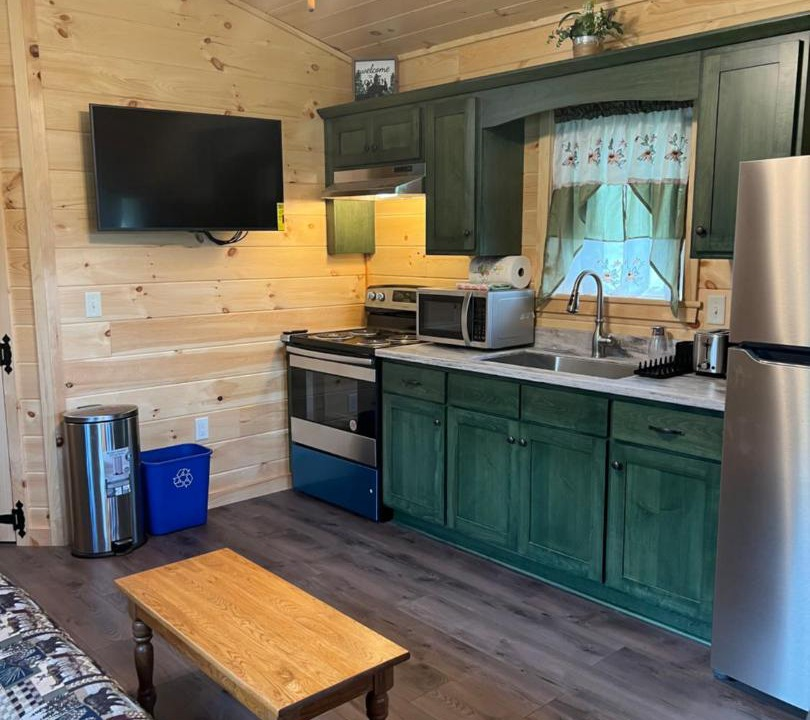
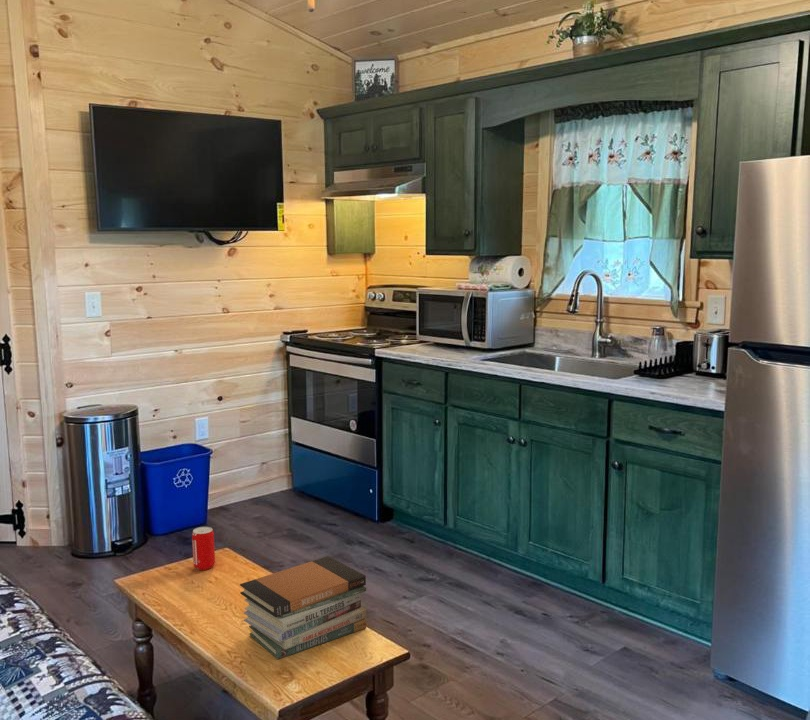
+ beverage can [191,526,216,571]
+ book stack [239,555,367,660]
